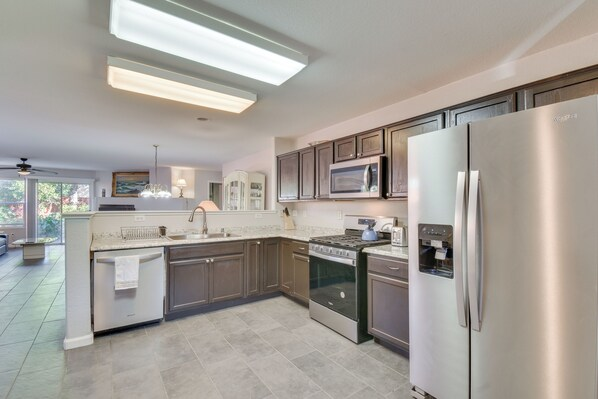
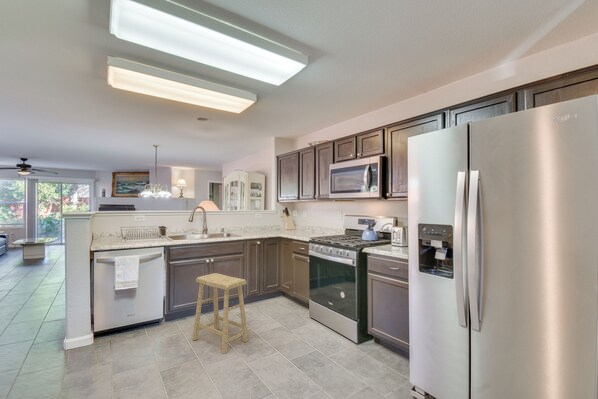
+ stool [191,272,249,355]
